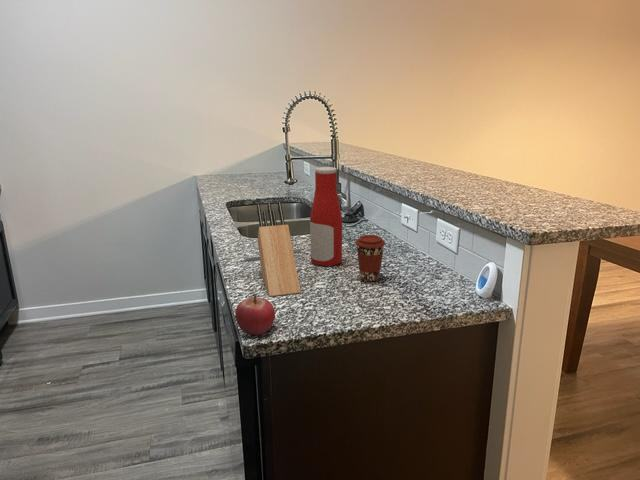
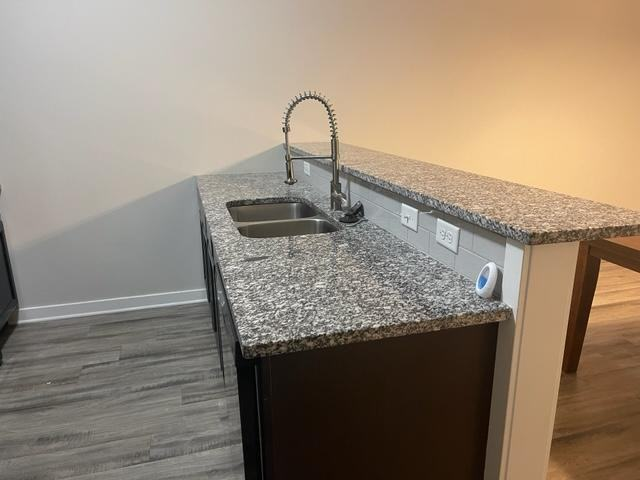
- knife block [256,201,302,298]
- coffee cup [354,234,386,283]
- bottle [309,166,343,267]
- fruit [234,292,276,336]
